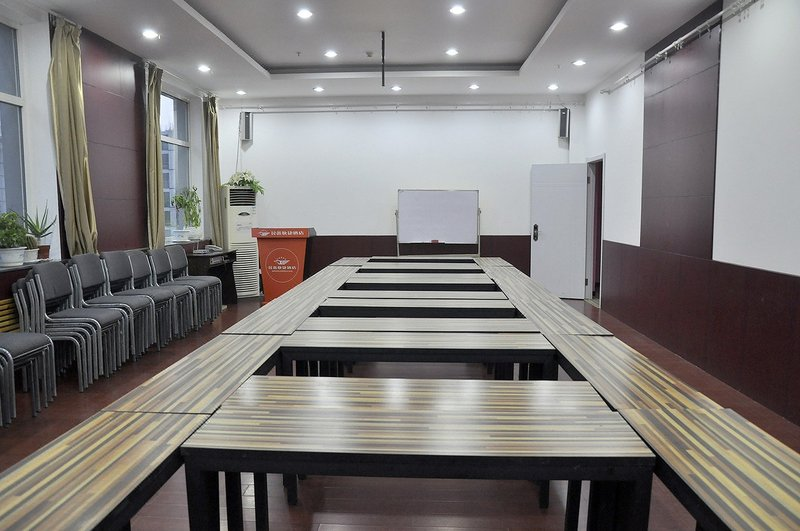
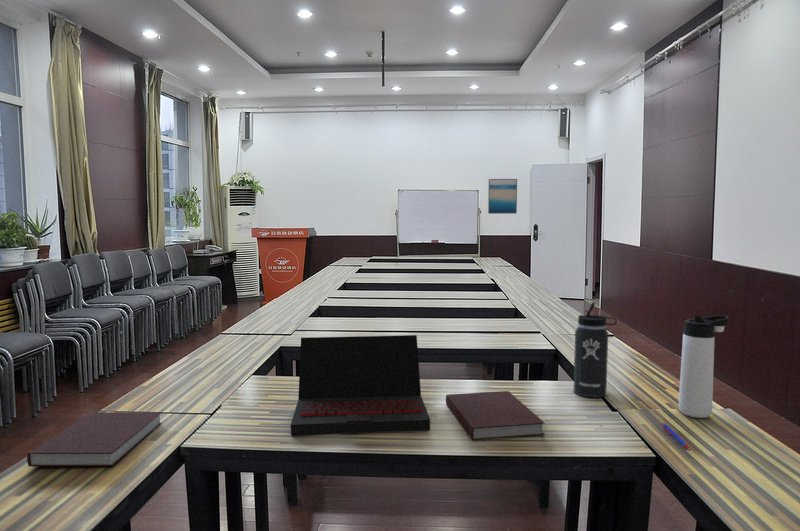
+ thermos bottle [573,301,618,398]
+ wall art [487,178,518,215]
+ thermos bottle [678,314,730,419]
+ notebook [445,390,546,441]
+ notebook [26,411,163,467]
+ laptop [290,334,431,436]
+ pen [661,422,691,450]
